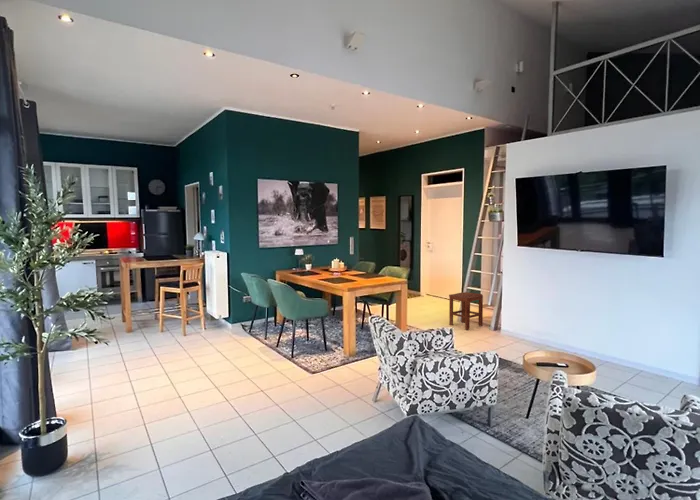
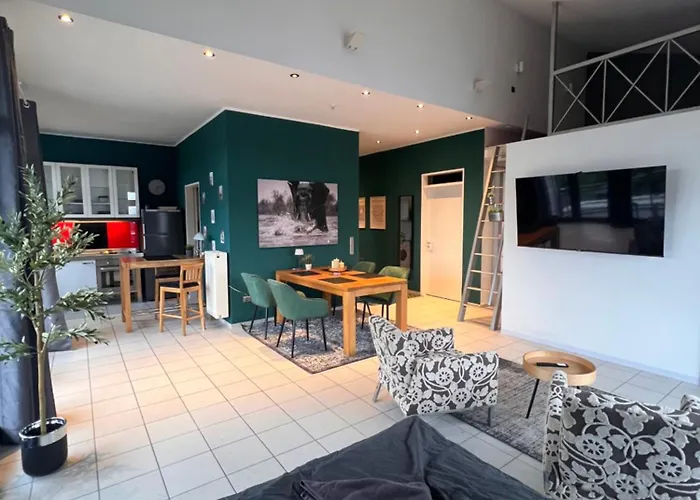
- stool [448,291,484,331]
